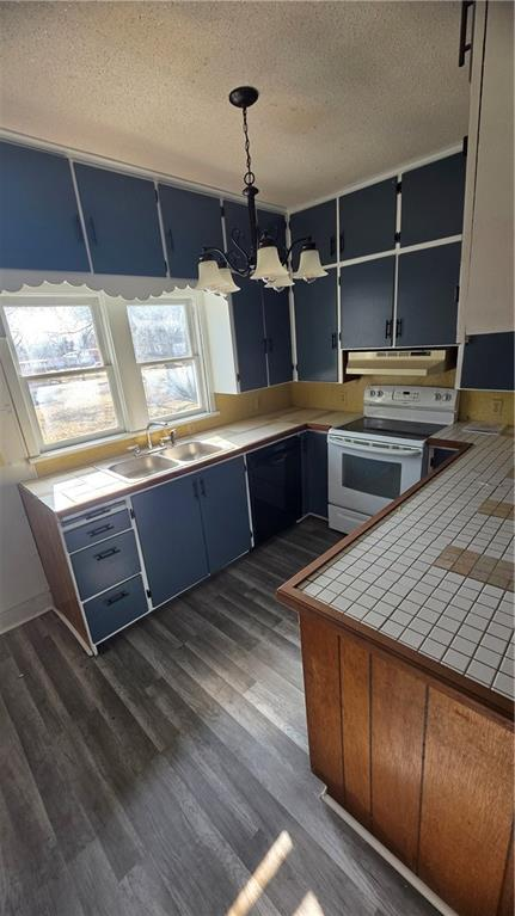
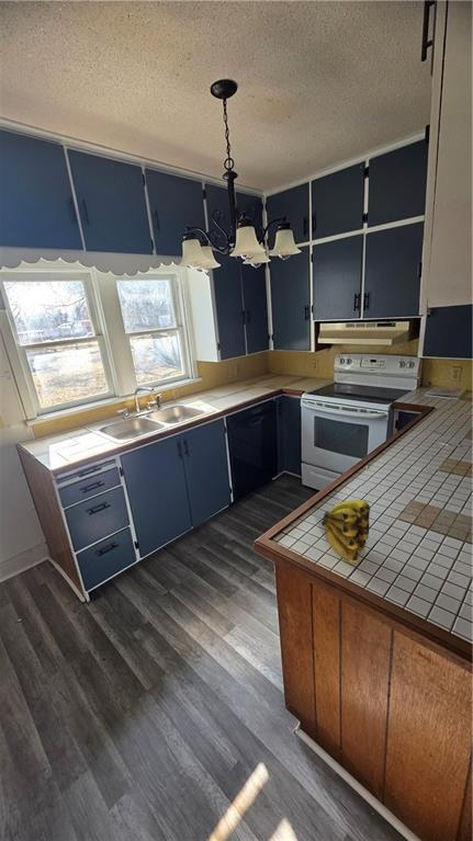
+ banana [320,499,371,564]
